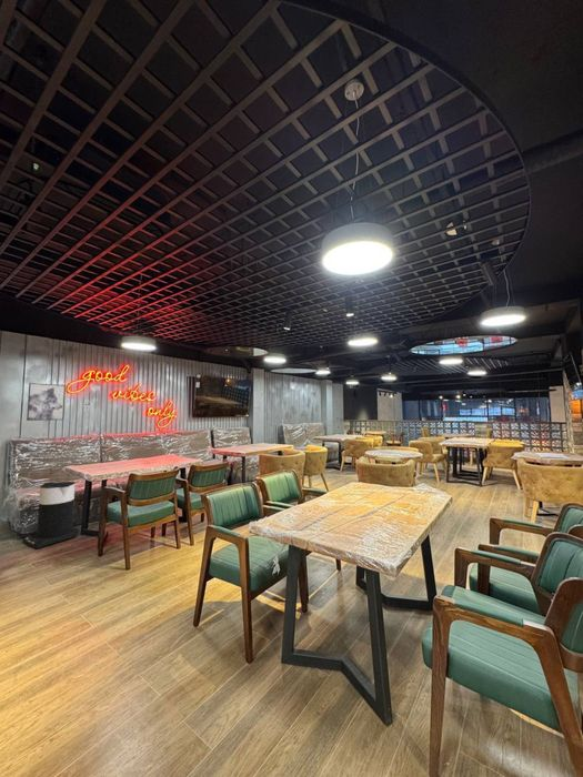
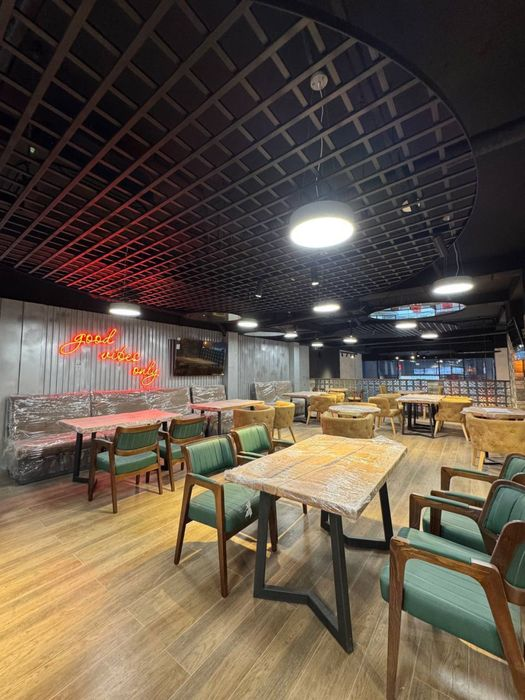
- wall art [26,382,67,422]
- trash can [22,481,81,549]
